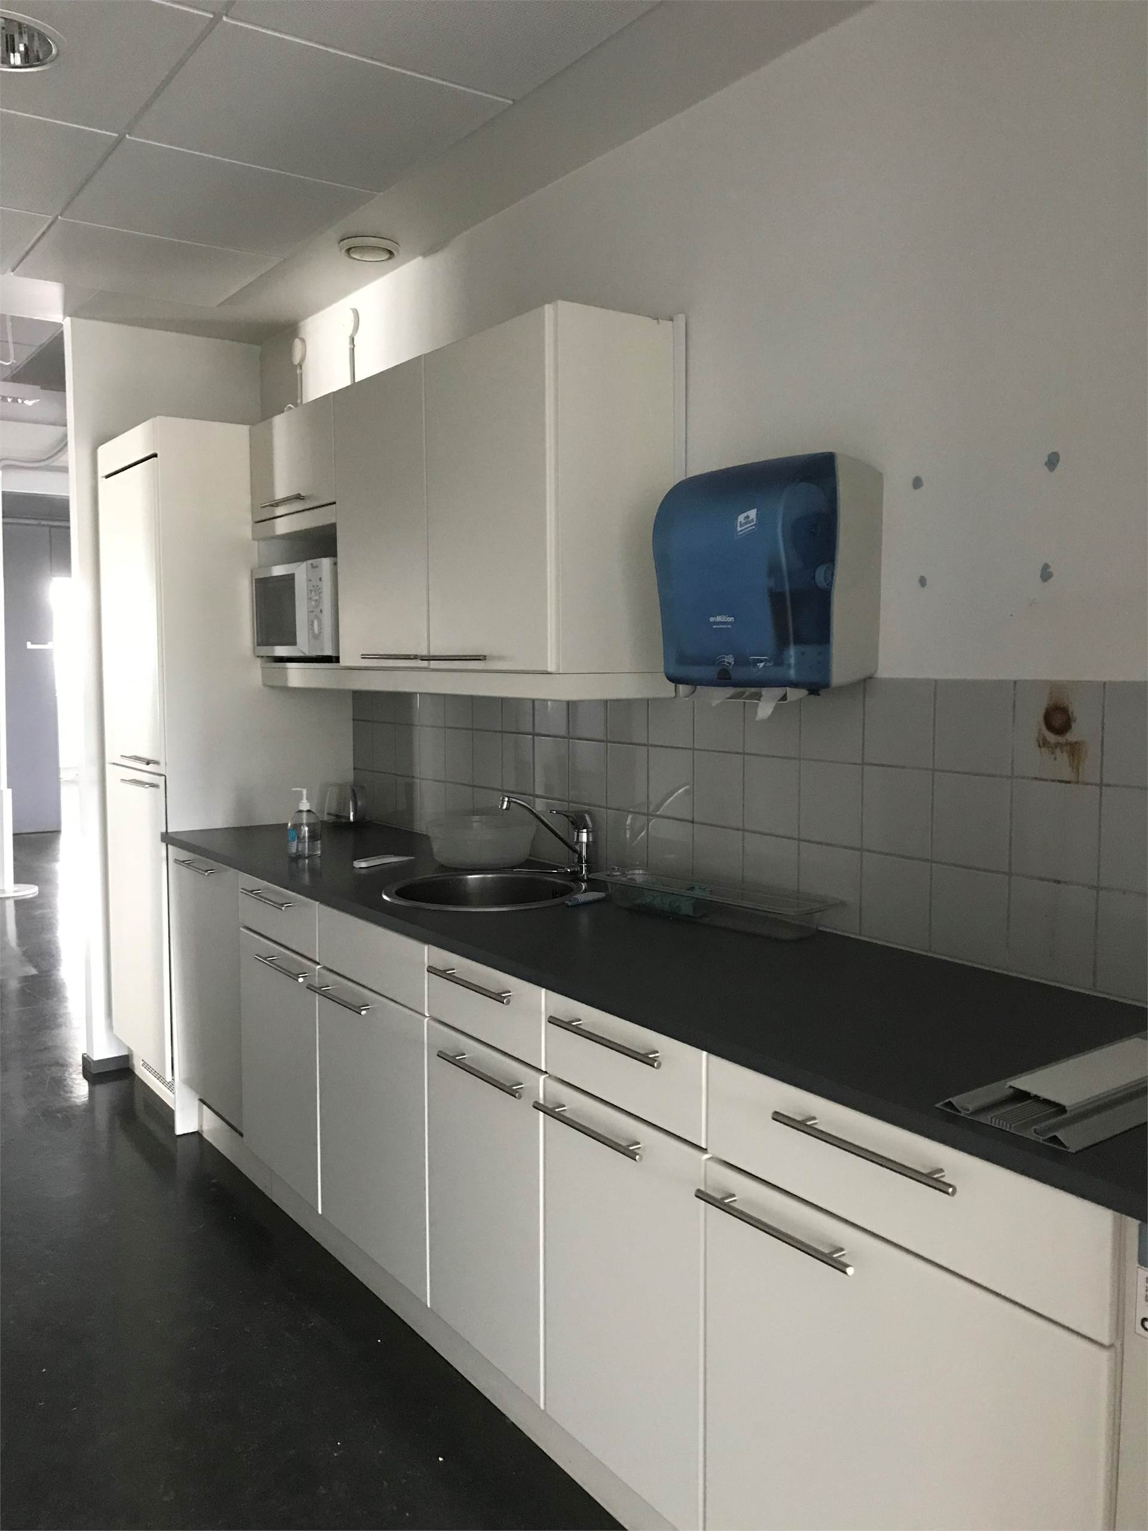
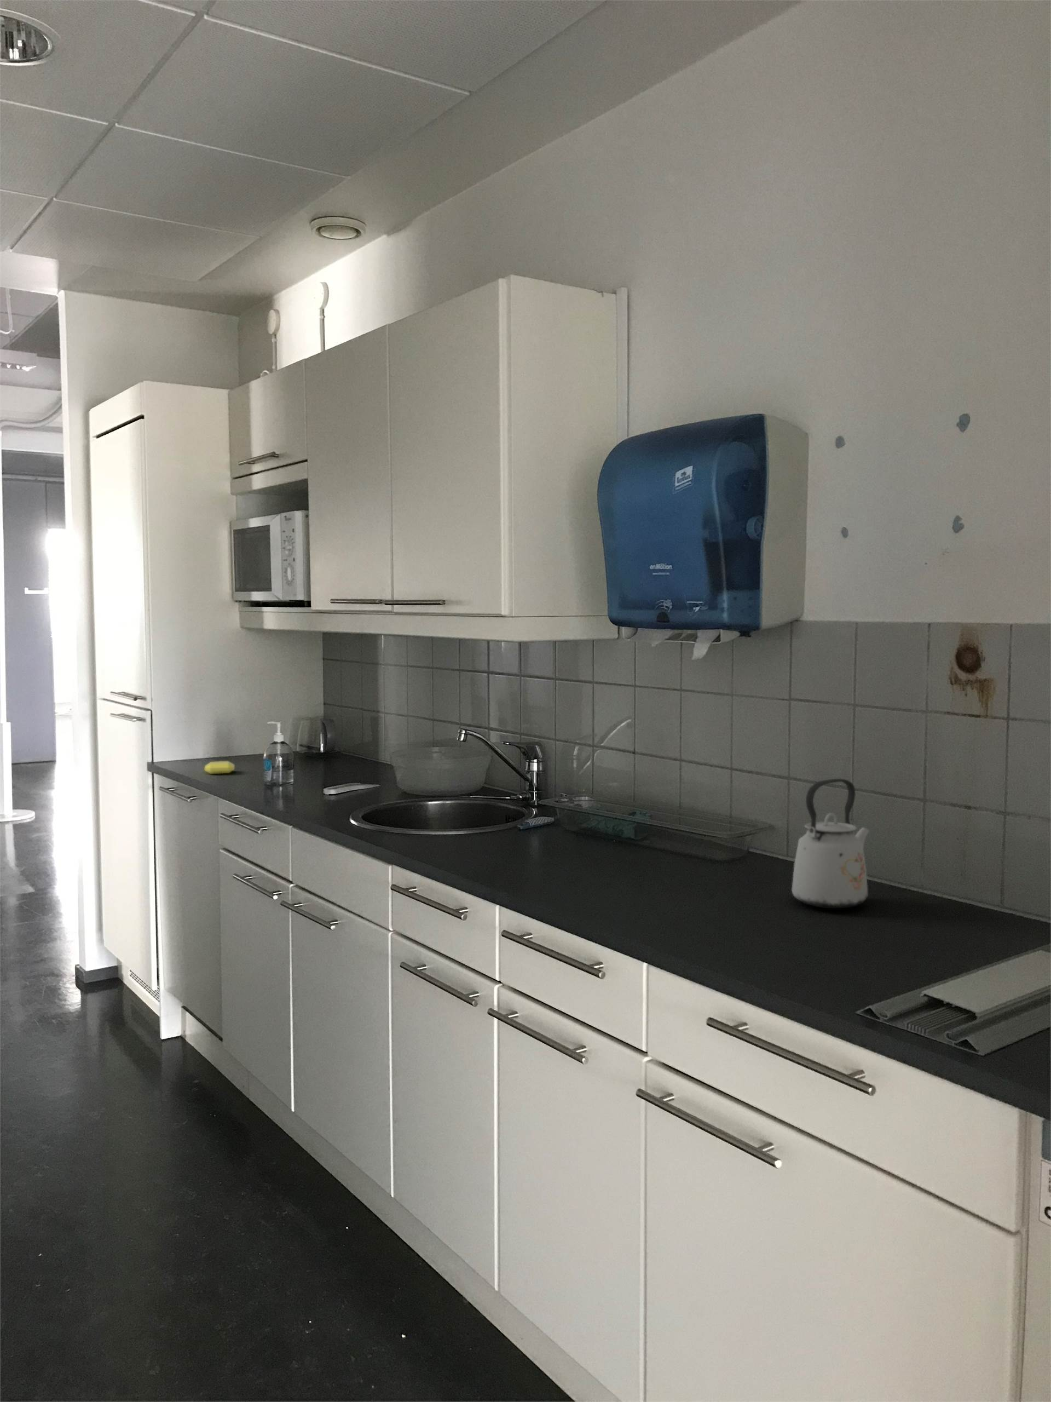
+ kettle [792,778,870,910]
+ soap bar [204,761,235,774]
